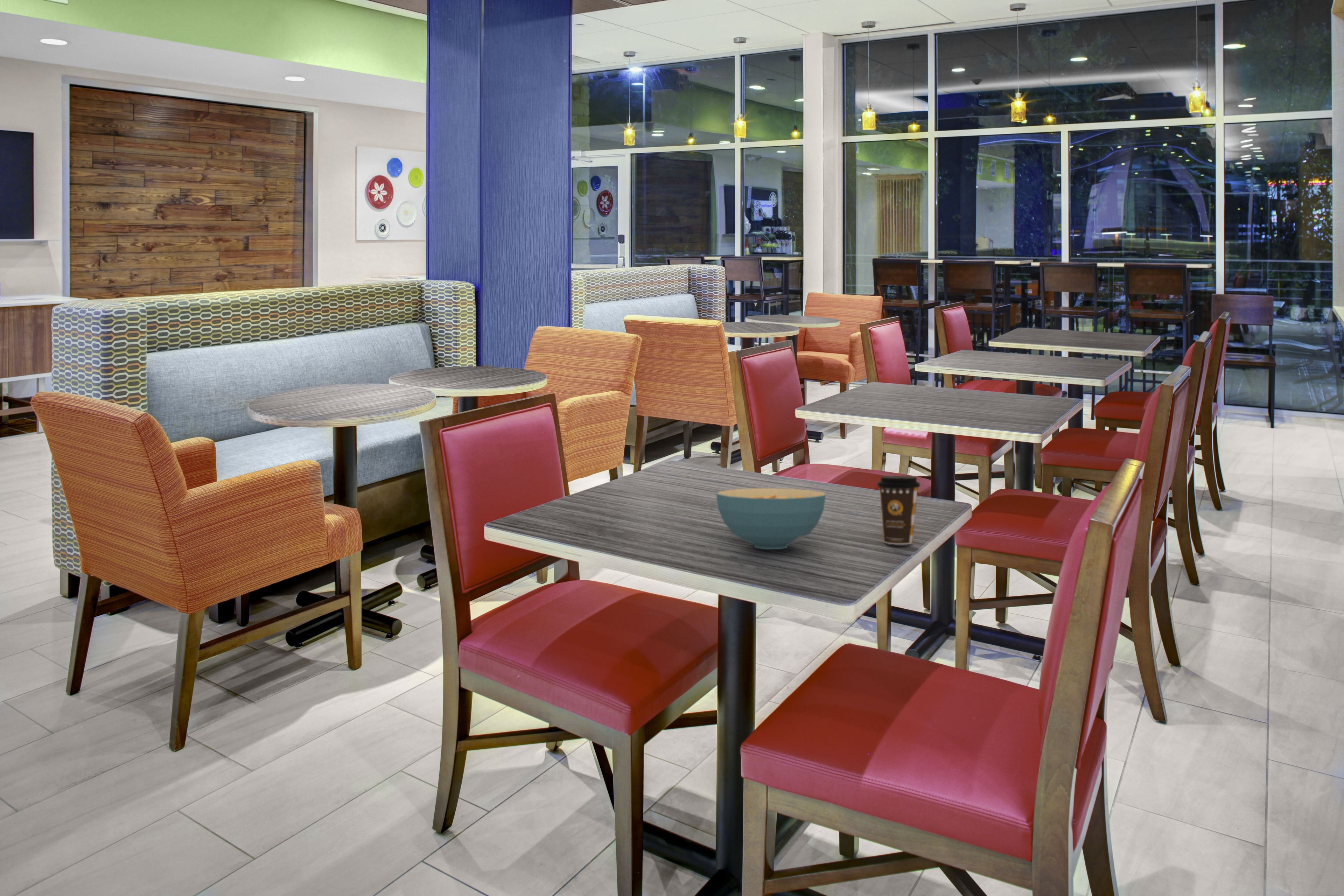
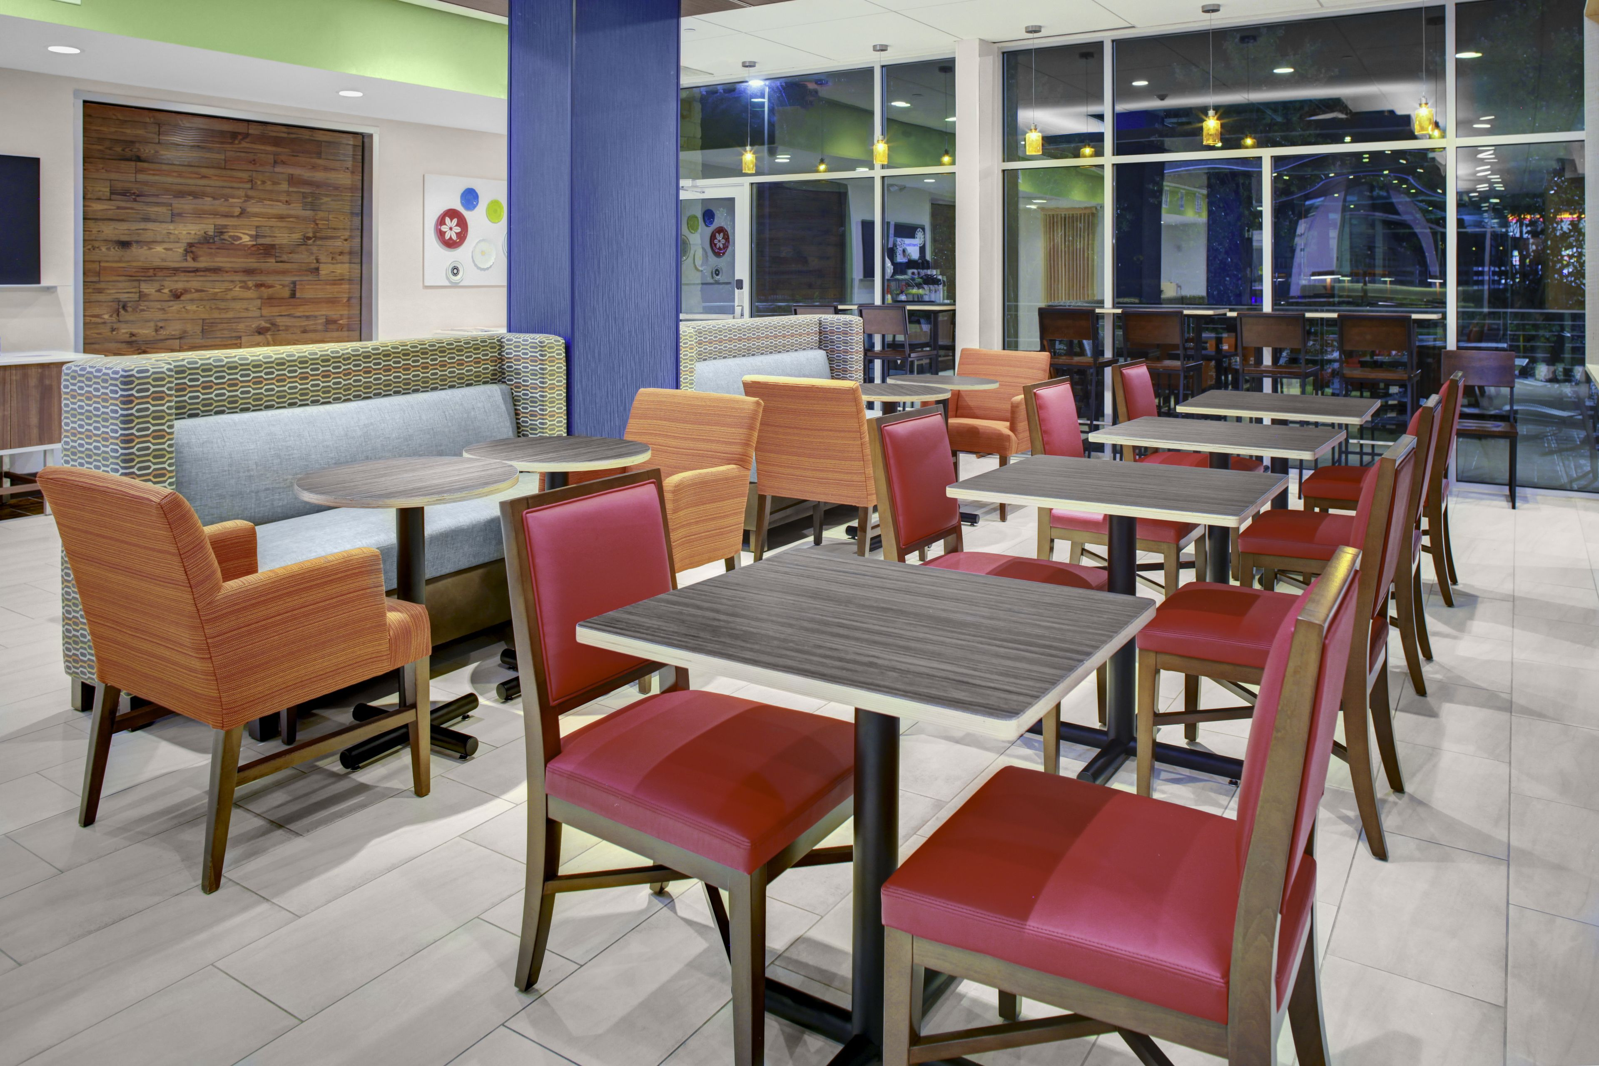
- cereal bowl [716,488,826,550]
- coffee cup [876,475,921,545]
